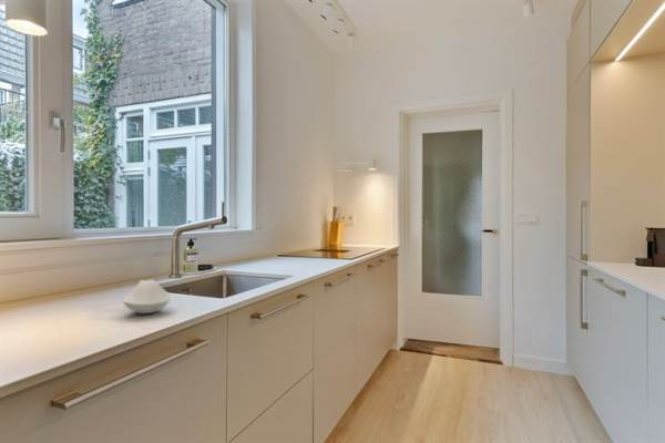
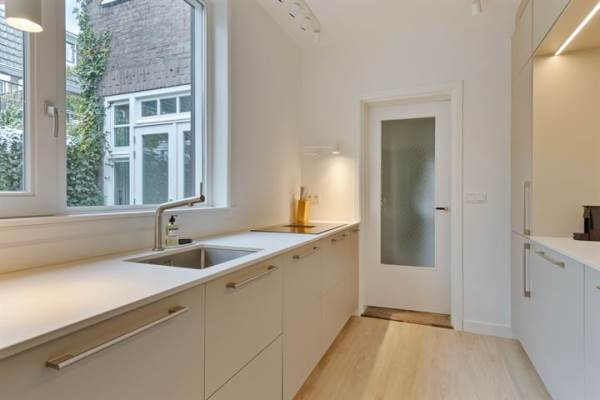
- spoon rest [122,279,172,315]
